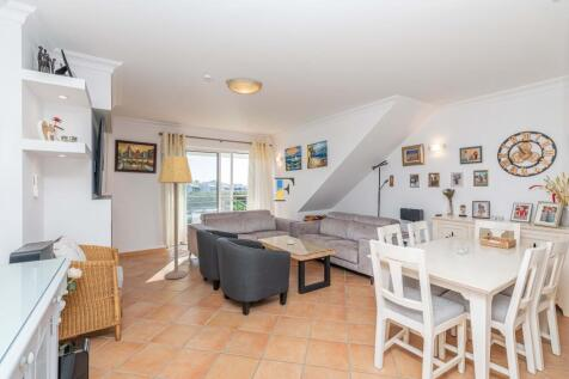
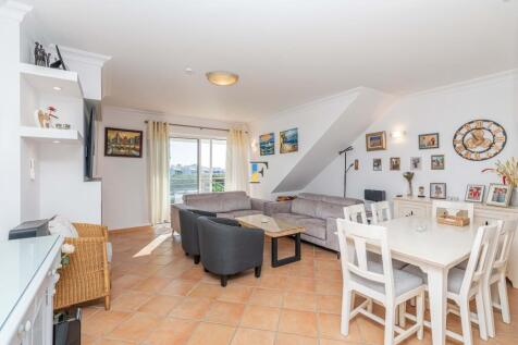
- lamp [157,155,194,280]
